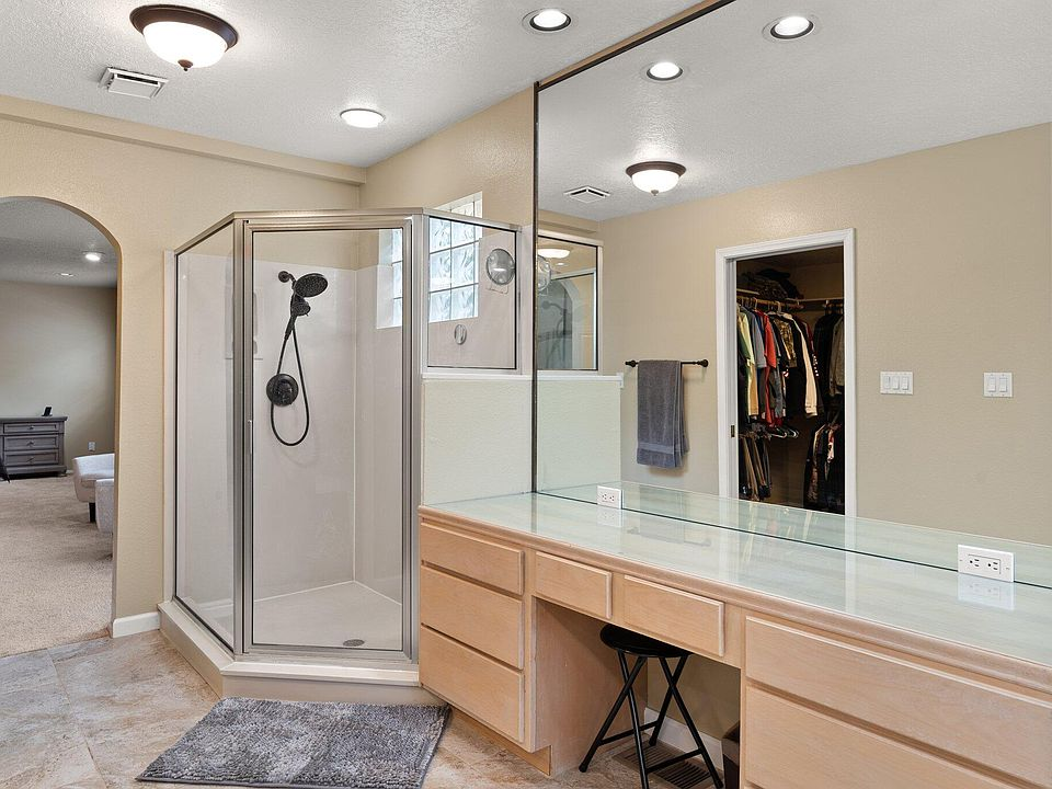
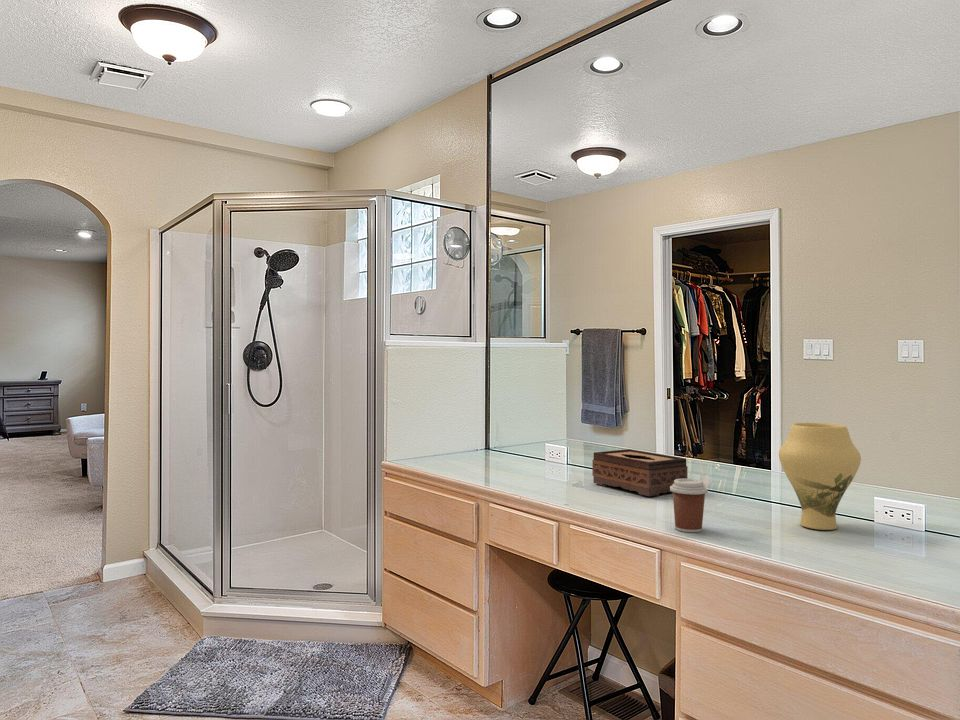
+ coffee cup [670,478,709,533]
+ vase [778,422,862,531]
+ tissue box [591,448,689,497]
